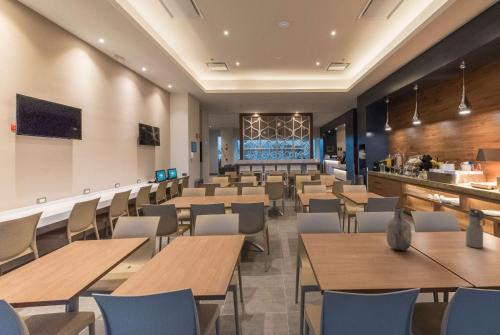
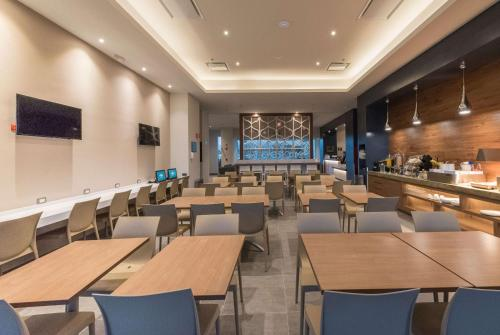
- vase [385,207,412,251]
- water bottle [465,207,486,249]
